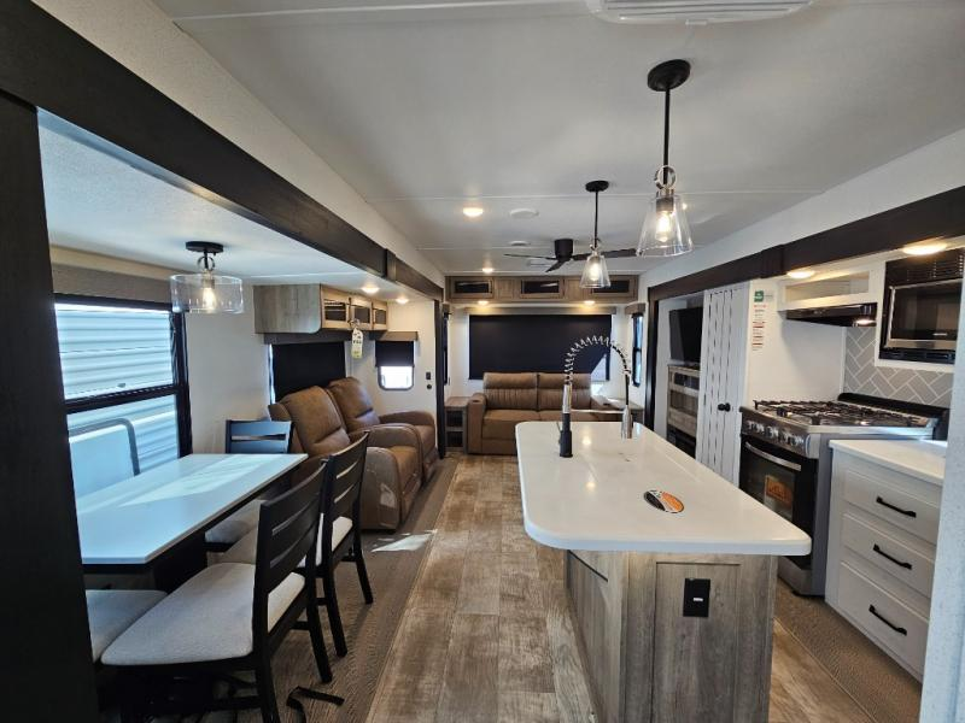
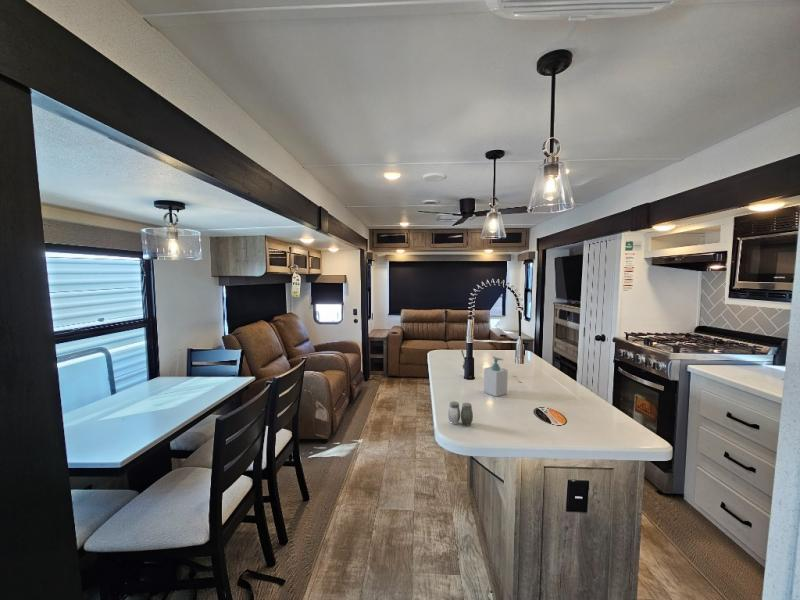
+ soap bottle [483,356,509,398]
+ salt and pepper shaker [447,400,474,426]
